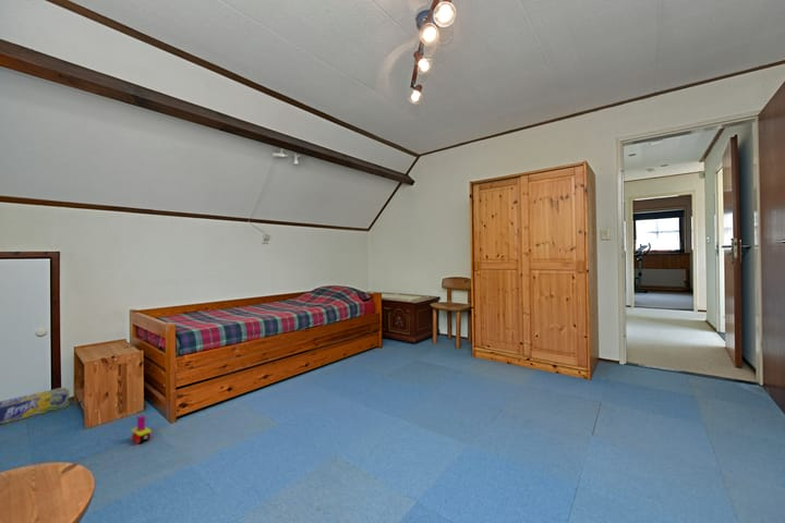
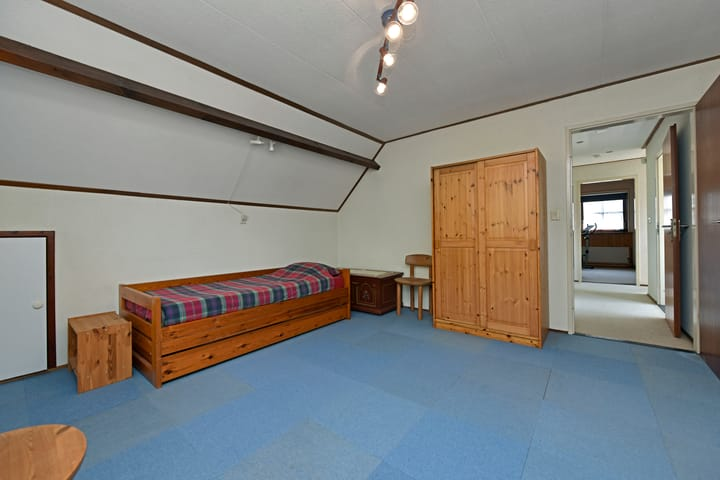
- toy train [130,414,153,445]
- box [0,387,71,425]
